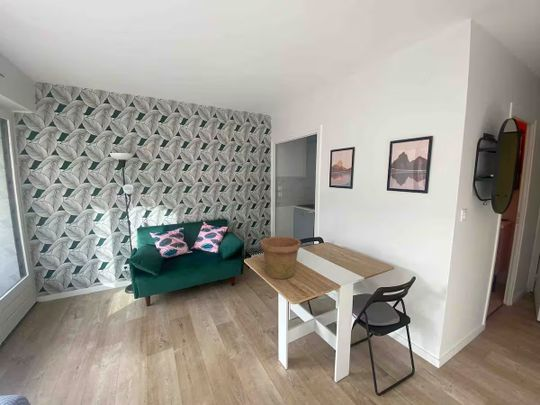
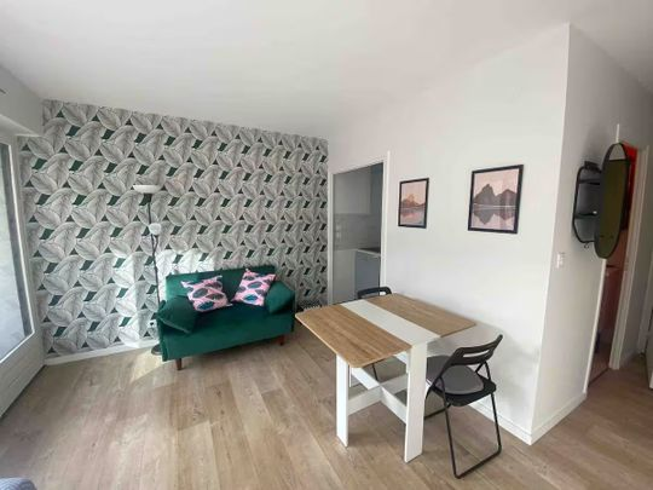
- flower pot [259,236,302,280]
